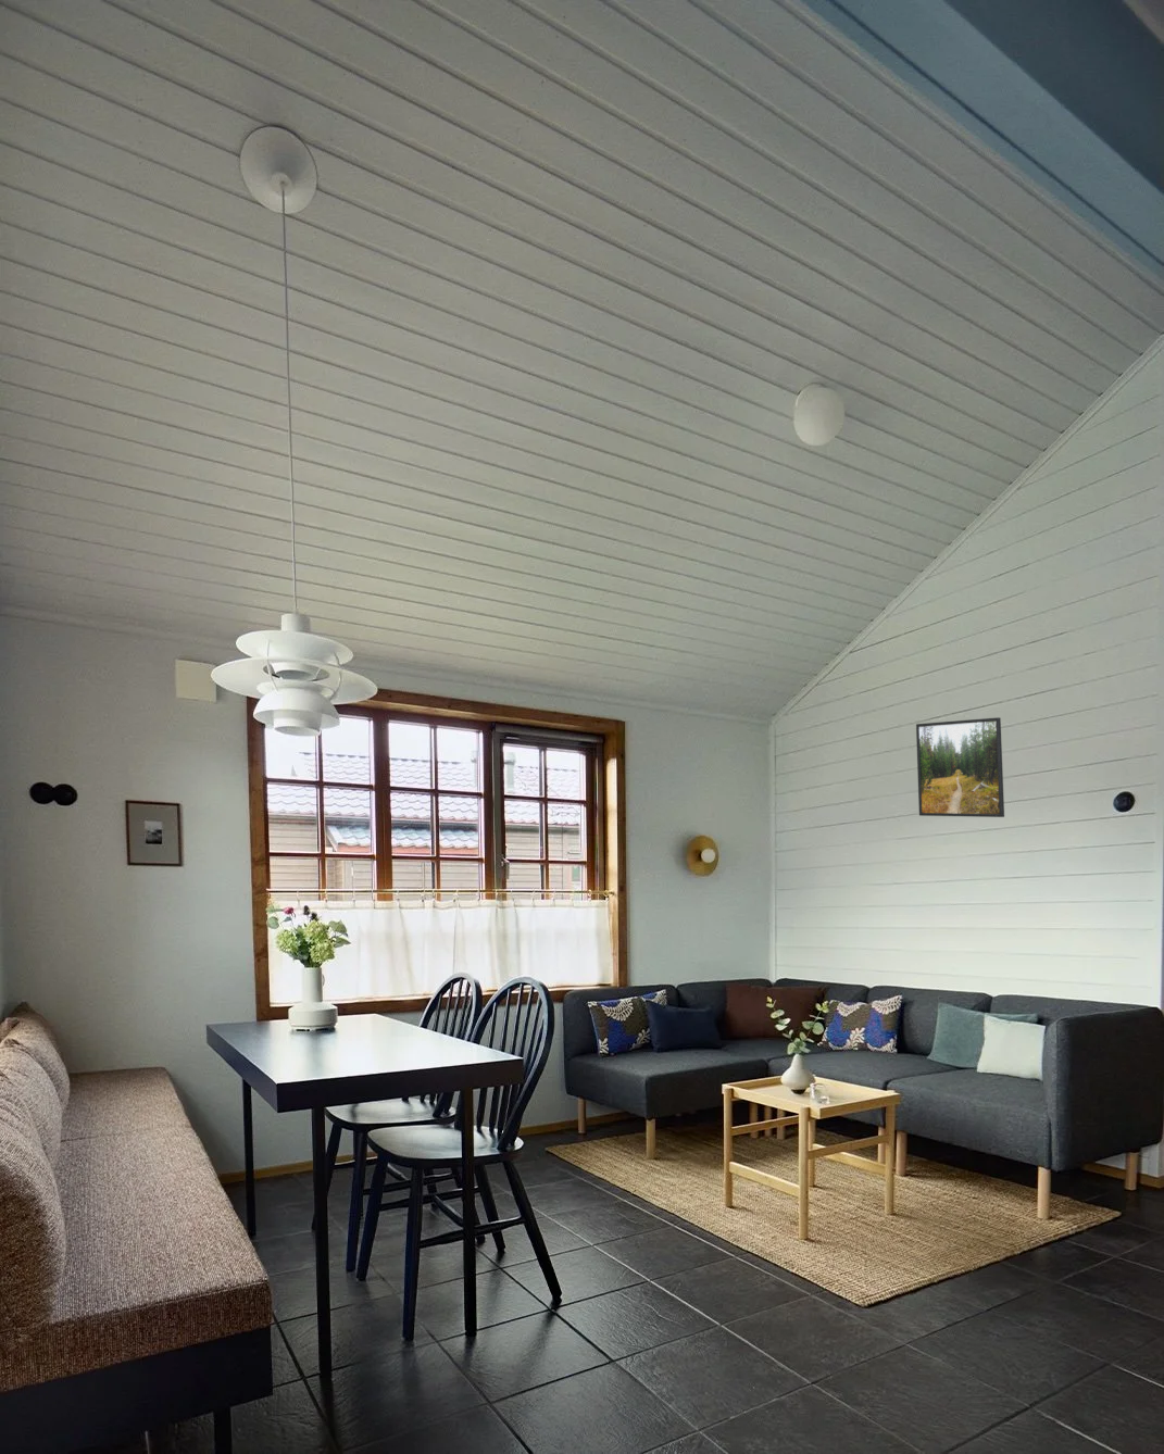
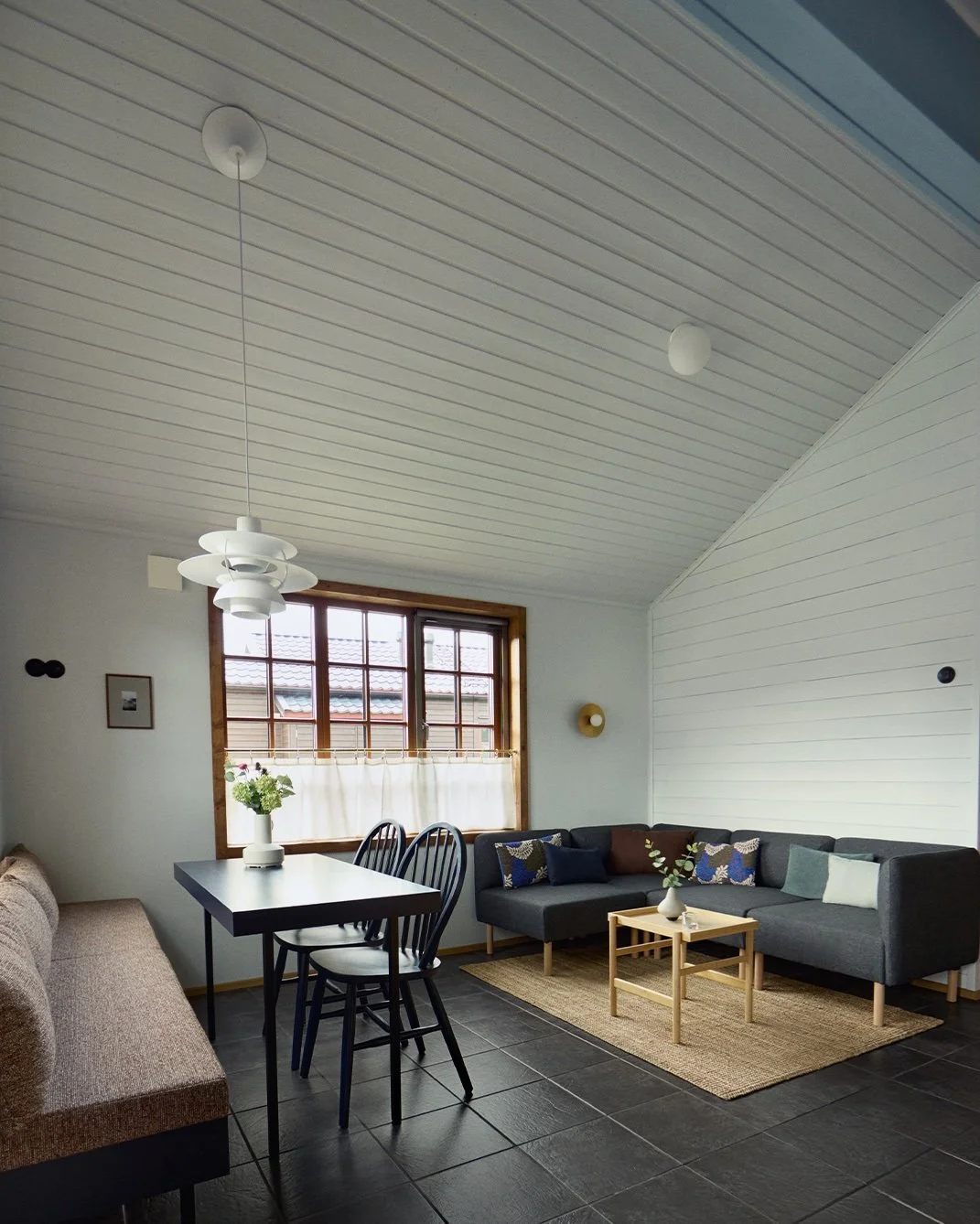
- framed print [915,716,1005,818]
